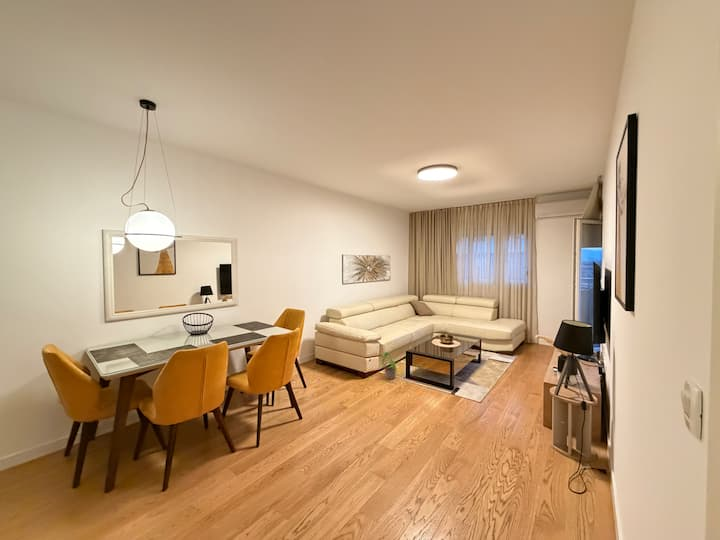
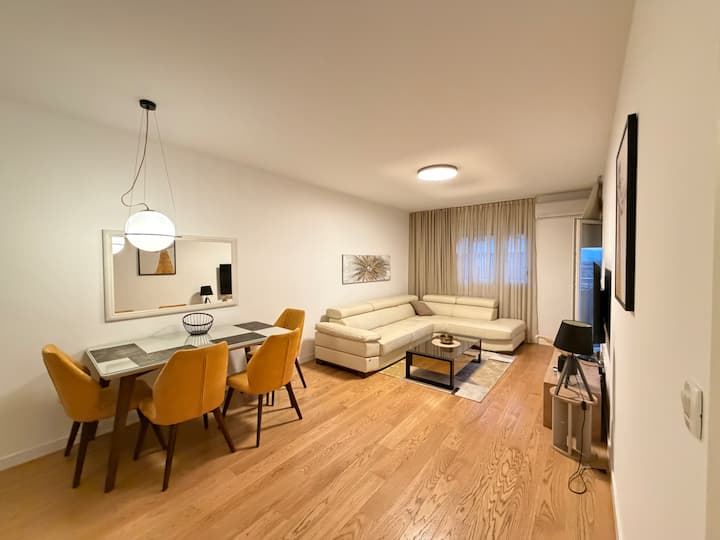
- potted plant [381,351,399,380]
